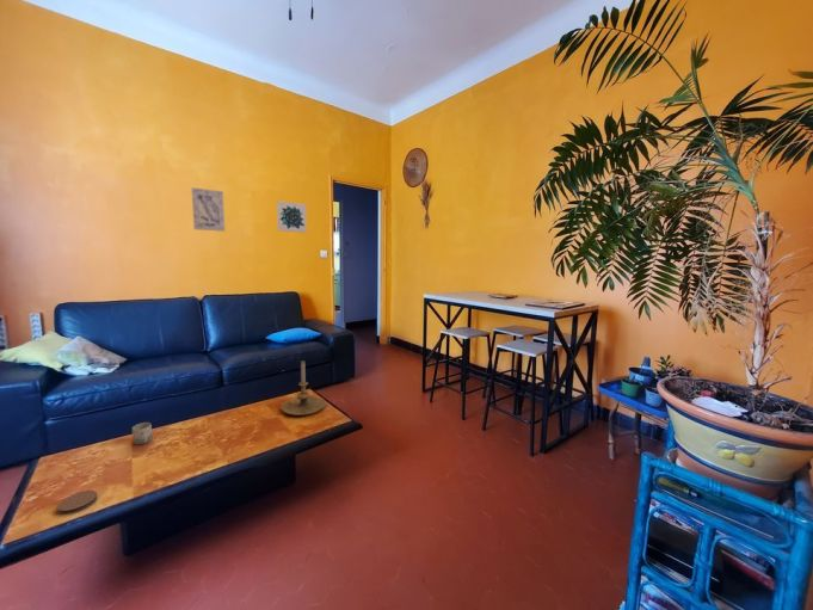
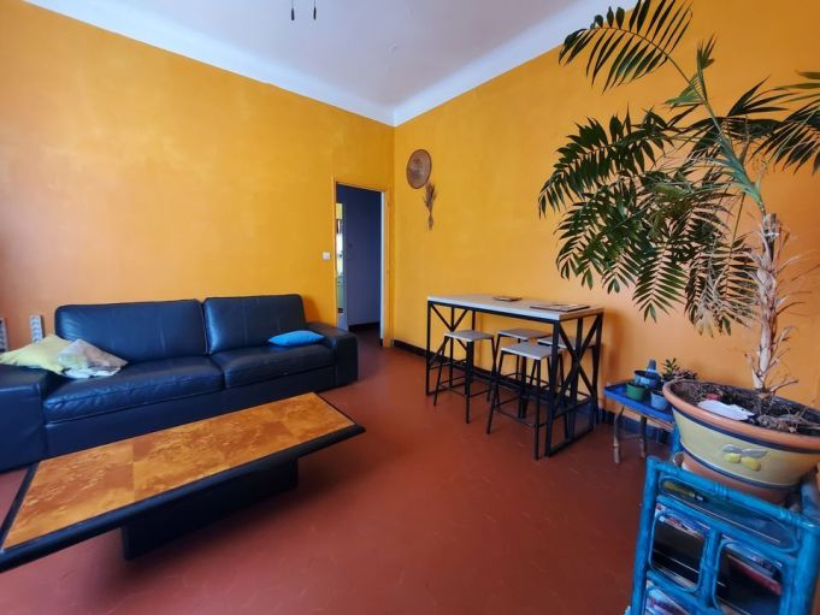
- wall art [190,186,226,233]
- candle holder [281,359,327,417]
- wall art [276,201,308,234]
- cup [131,421,153,445]
- coaster [56,489,98,516]
